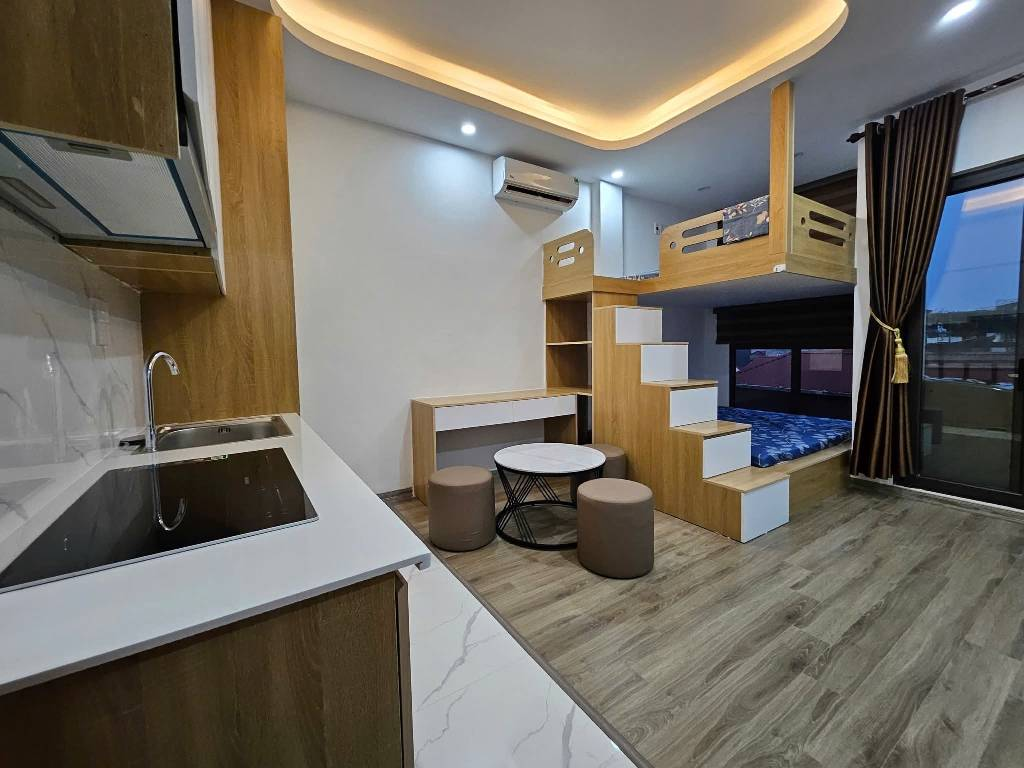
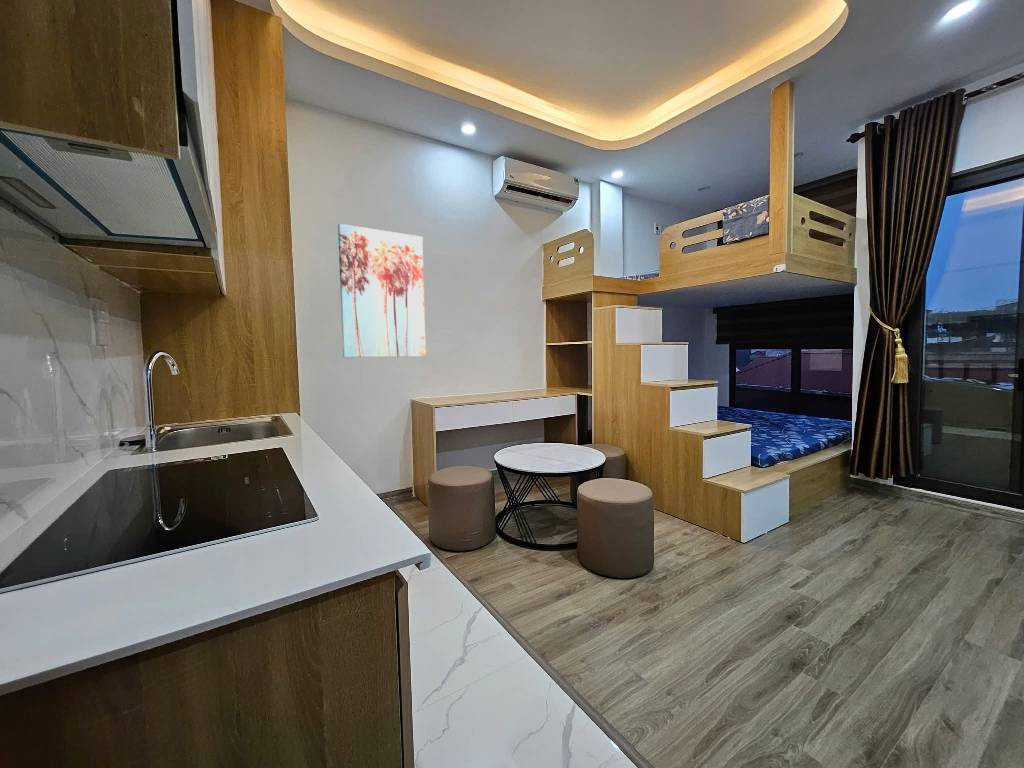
+ wall art [337,223,427,358]
